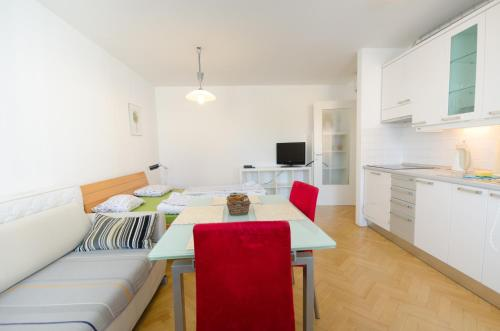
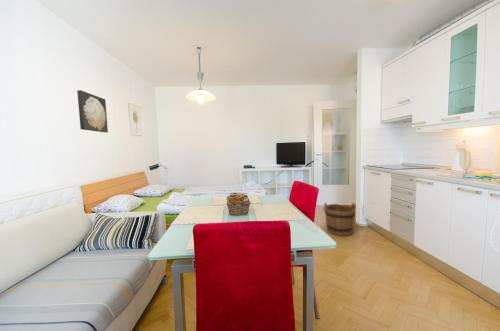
+ bucket [323,202,357,237]
+ wall art [76,89,109,133]
